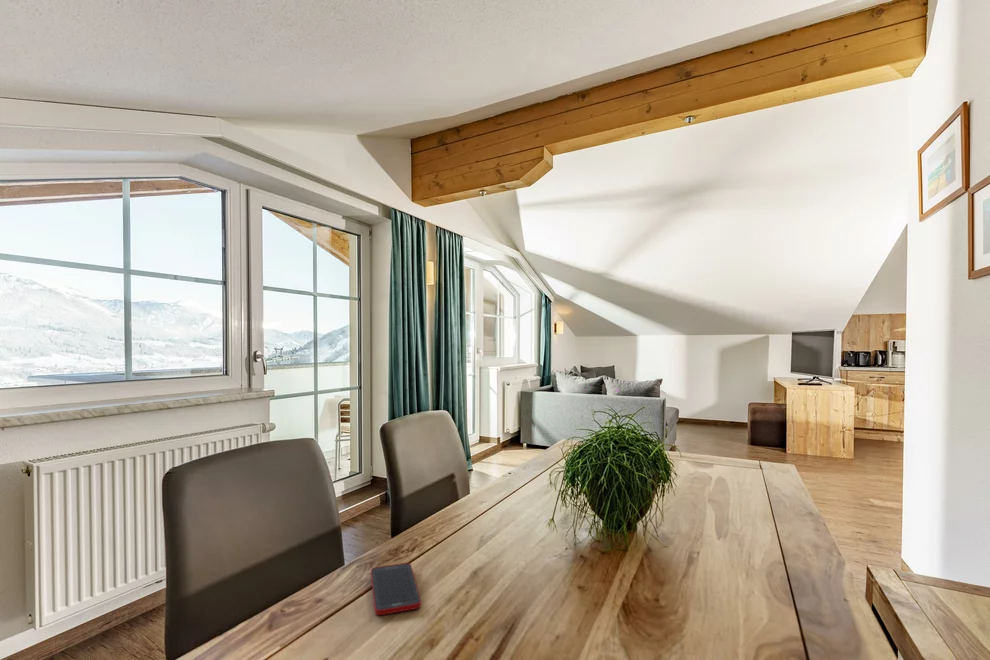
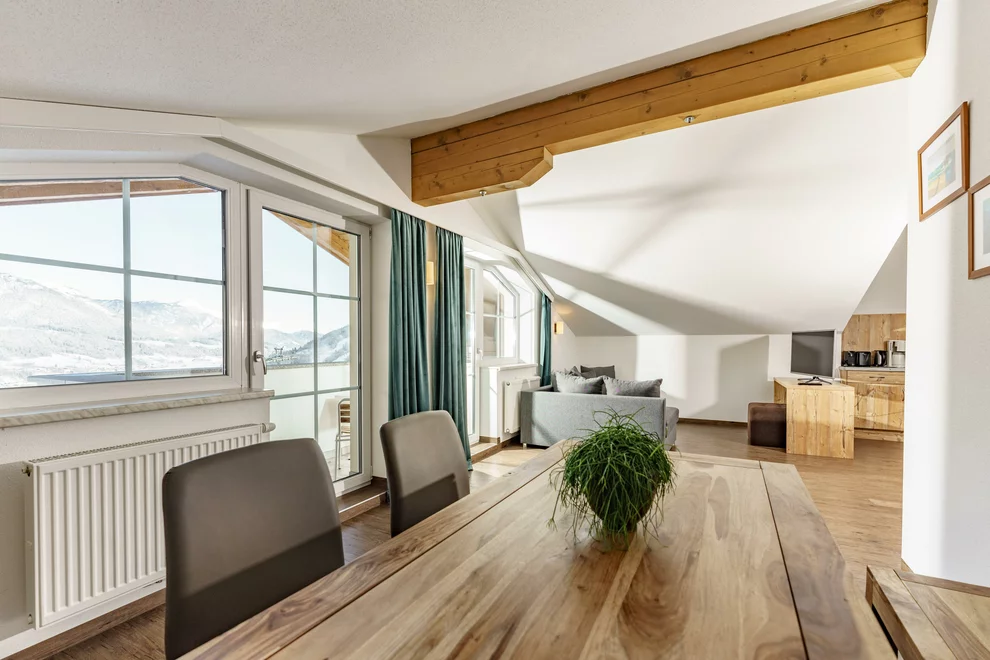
- cell phone [370,562,422,616]
